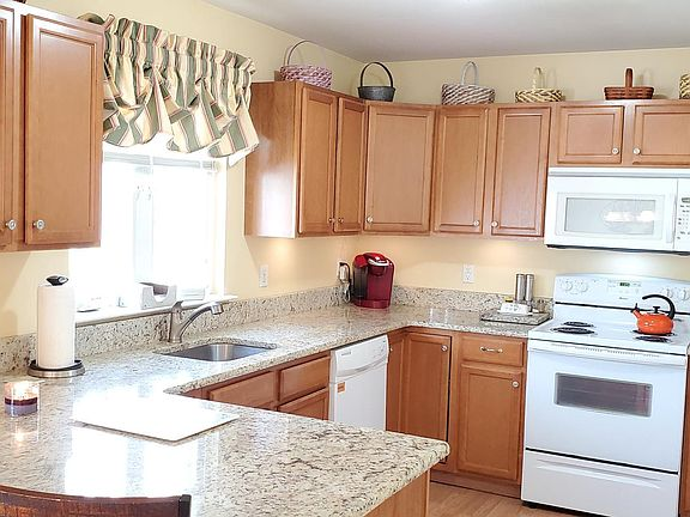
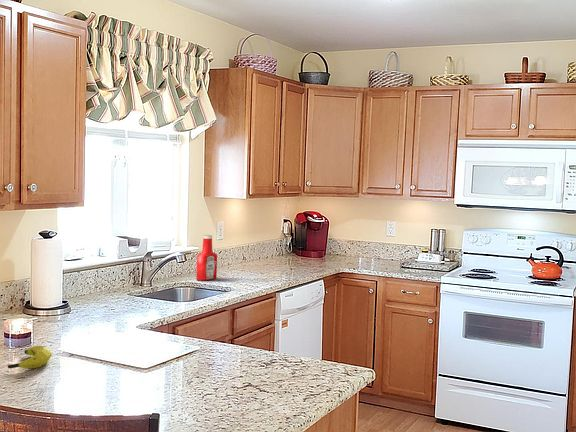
+ banana [7,345,53,369]
+ soap bottle [195,234,218,282]
